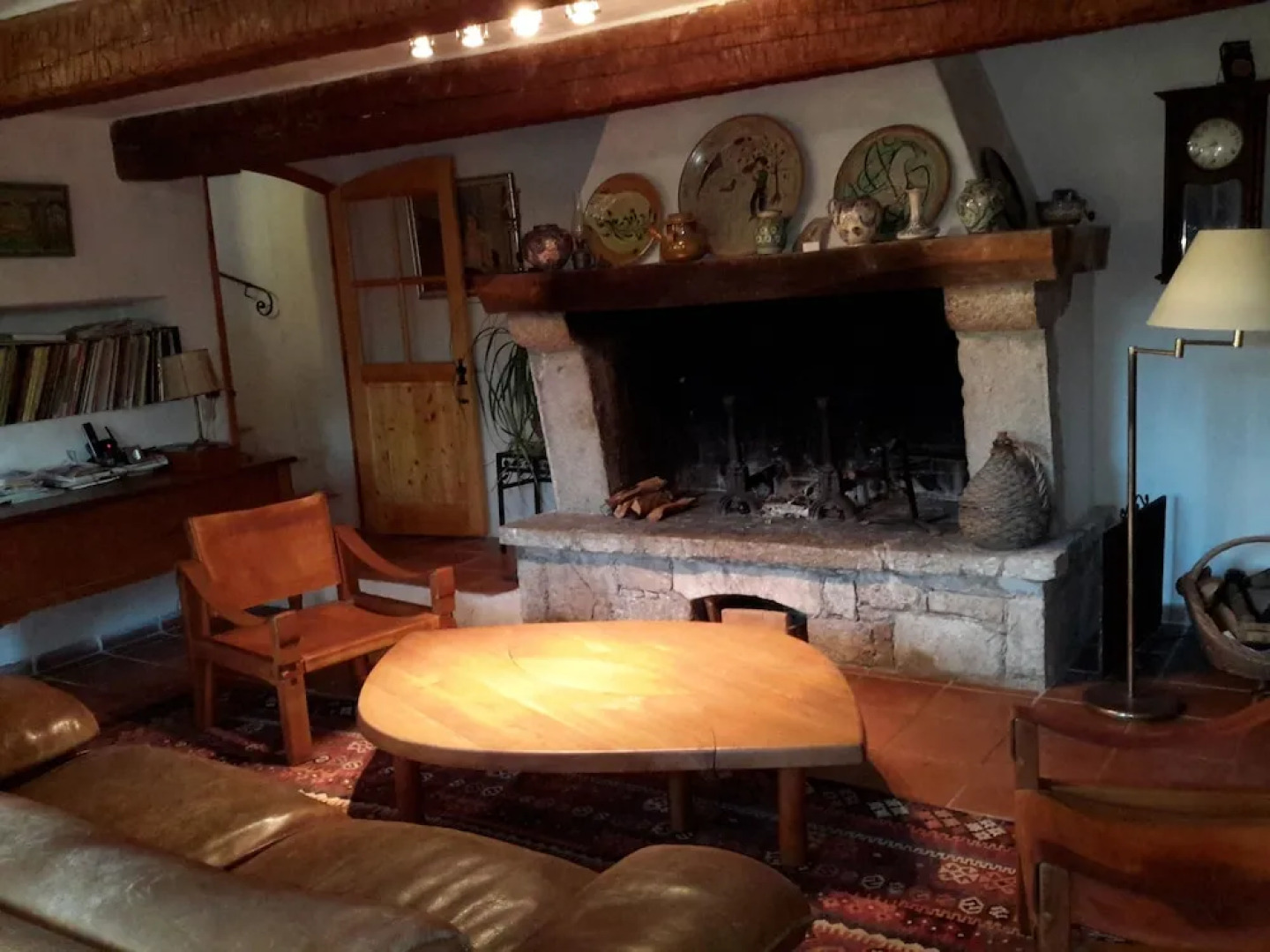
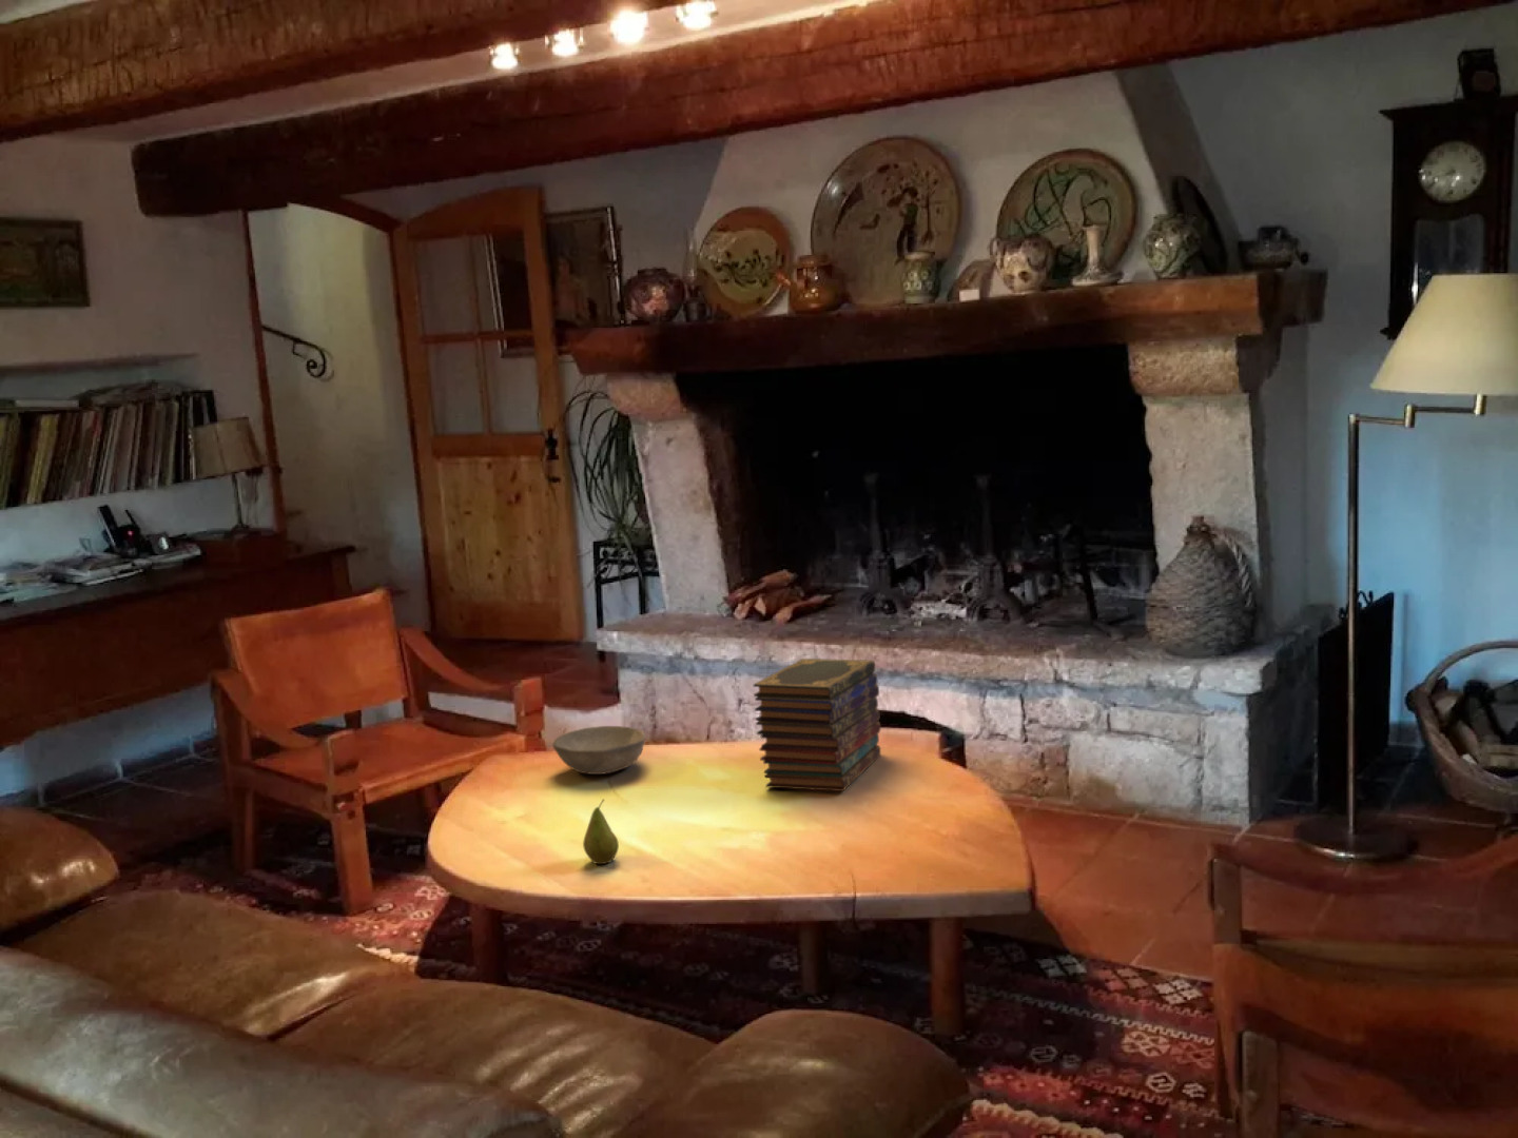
+ bowl [552,724,647,776]
+ fruit [582,797,620,865]
+ book stack [753,657,882,793]
